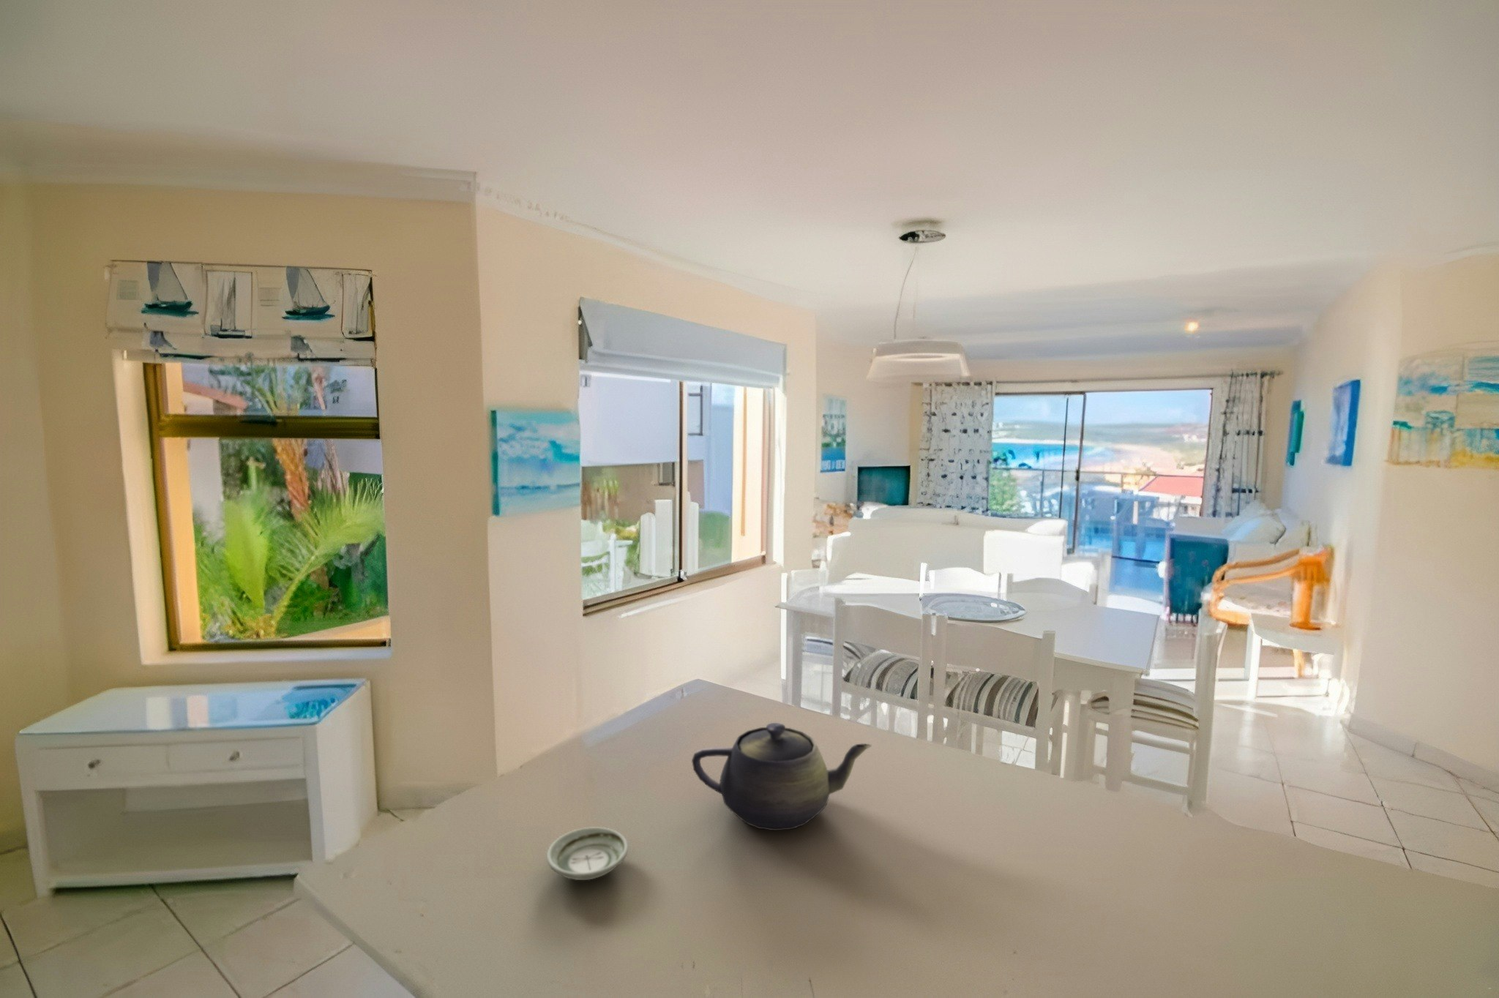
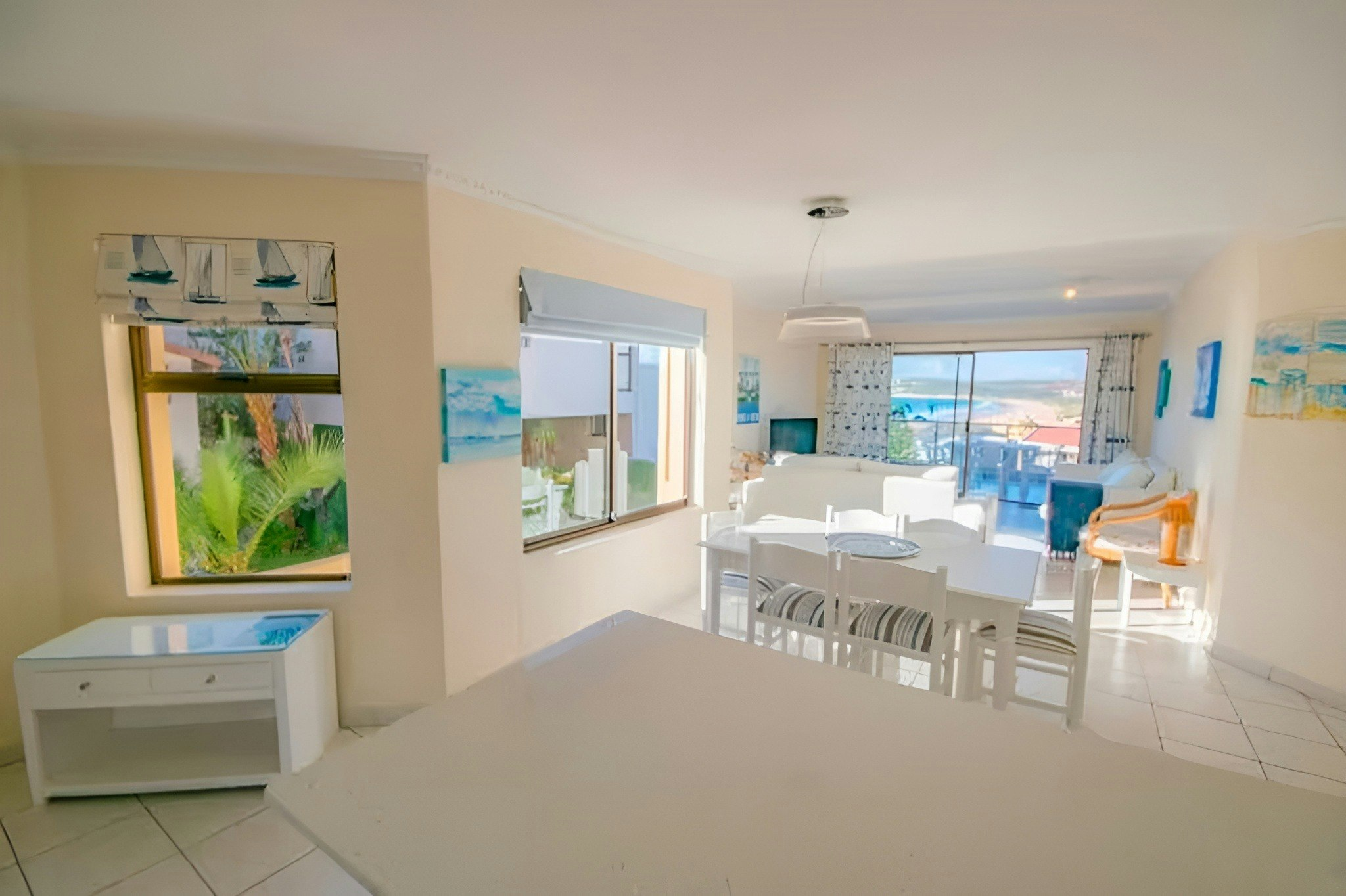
- teapot [690,722,872,831]
- saucer [546,826,629,881]
